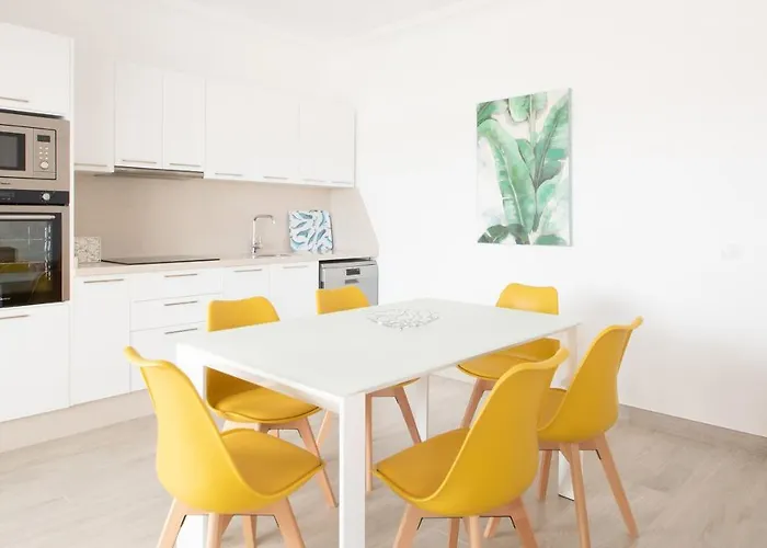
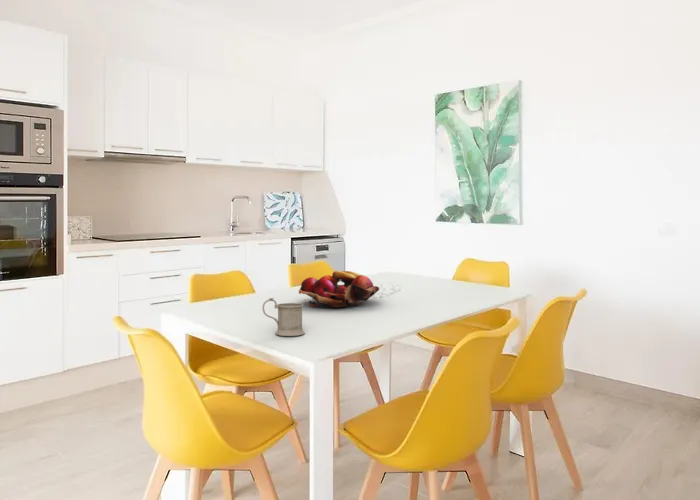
+ mug [261,297,306,337]
+ fruit basket [298,270,380,308]
